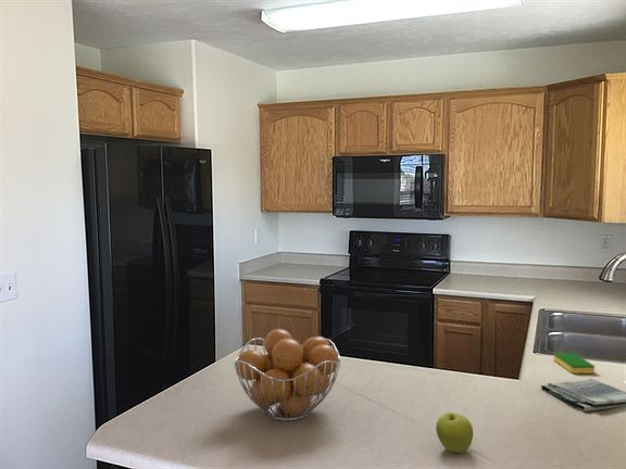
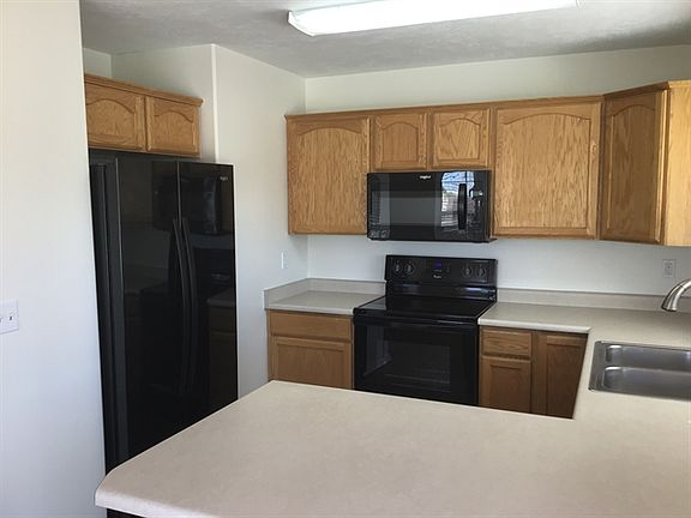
- dish towel [540,378,626,413]
- fruit basket [233,328,342,422]
- fruit [435,411,474,454]
- dish sponge [552,352,596,375]
